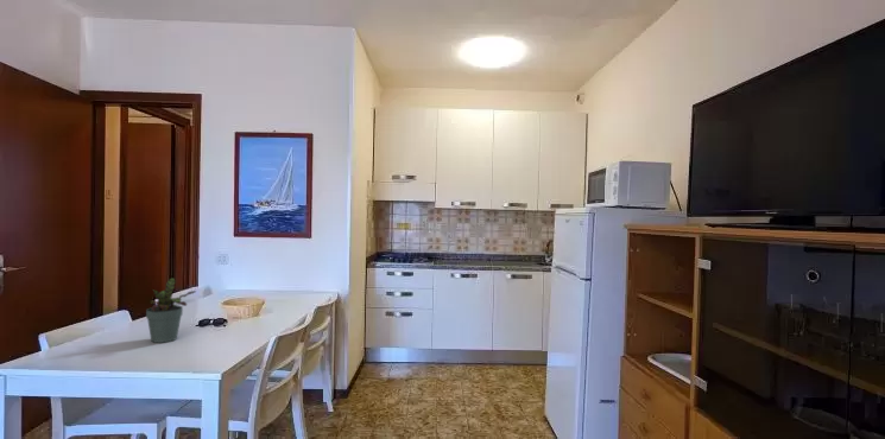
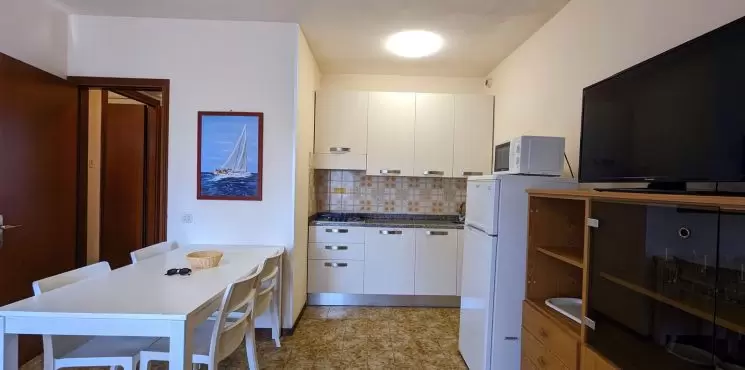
- potted plant [145,278,197,344]
